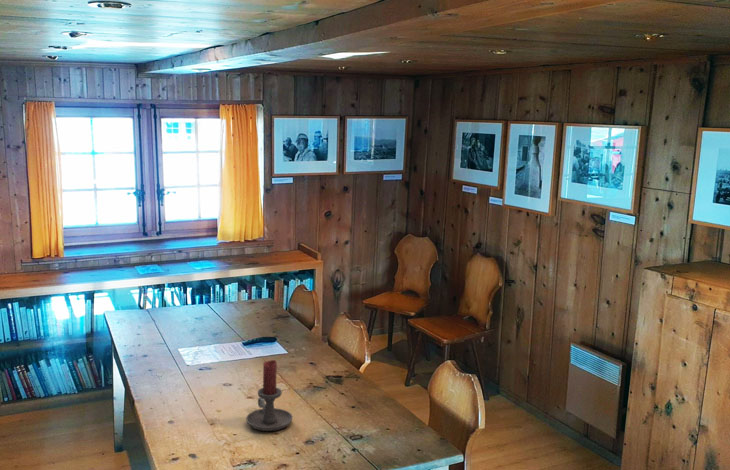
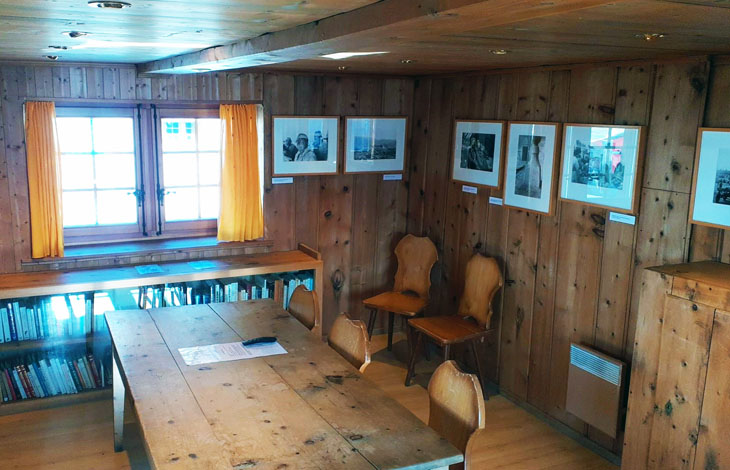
- candle holder [245,359,294,432]
